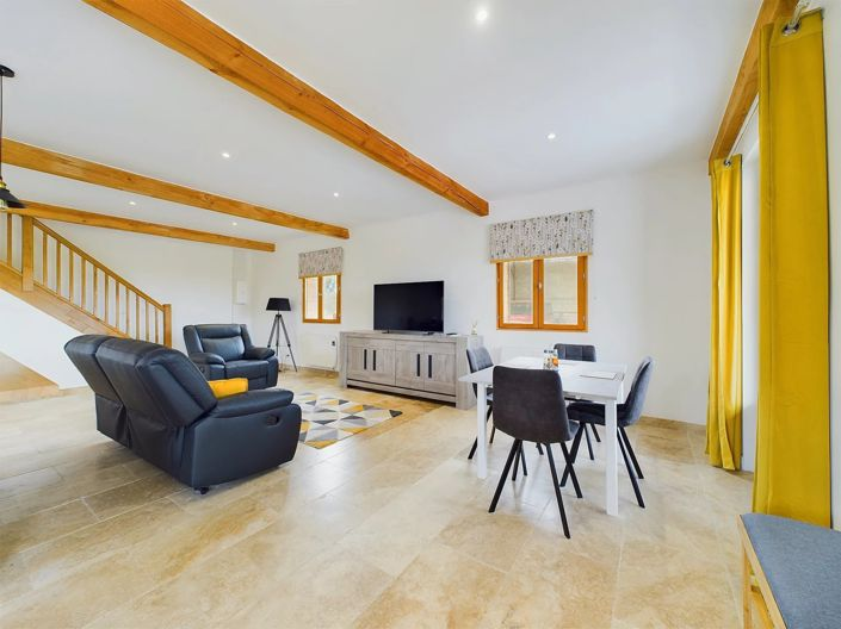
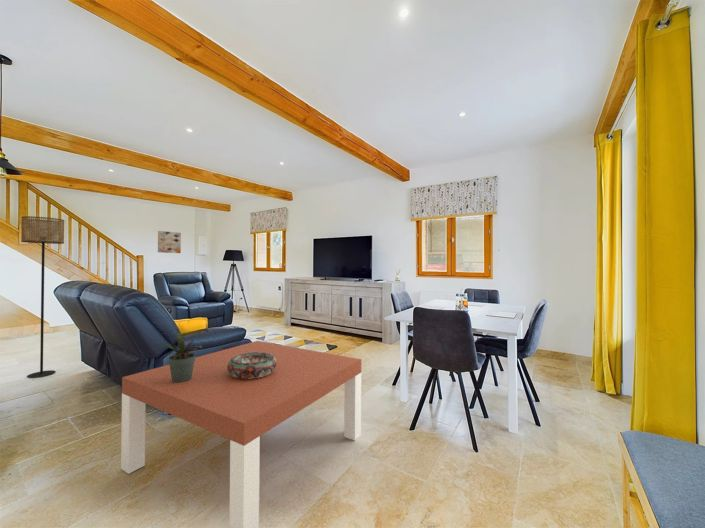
+ decorative bowl [227,352,277,379]
+ wall art [157,230,182,254]
+ potted plant [165,332,203,383]
+ floor lamp [20,215,65,379]
+ coffee table [120,340,362,528]
